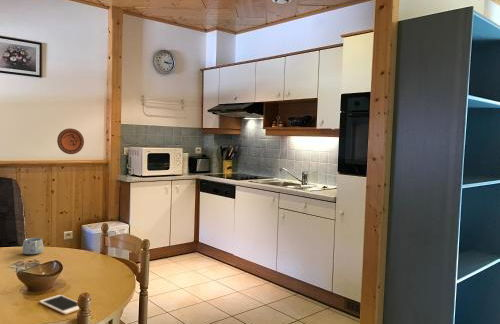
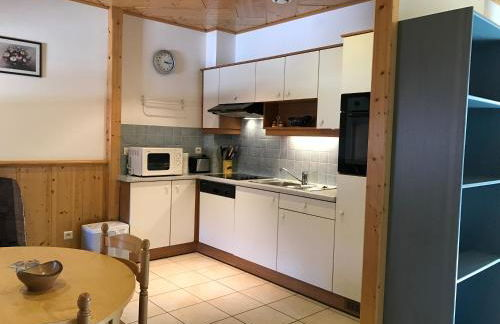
- mug [21,237,44,255]
- decorative plate [56,127,85,155]
- cell phone [39,294,80,315]
